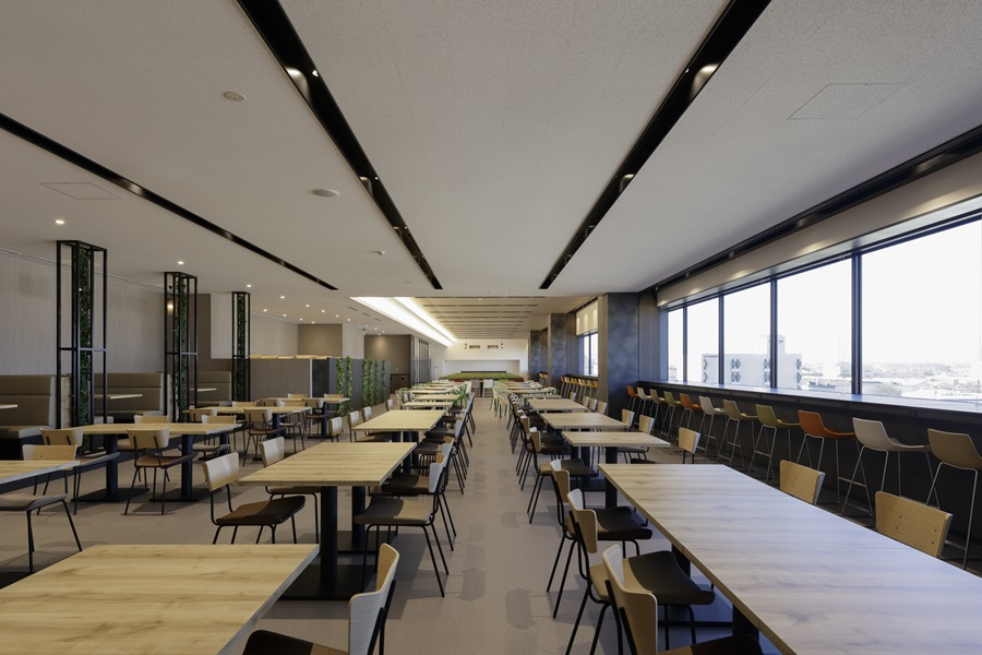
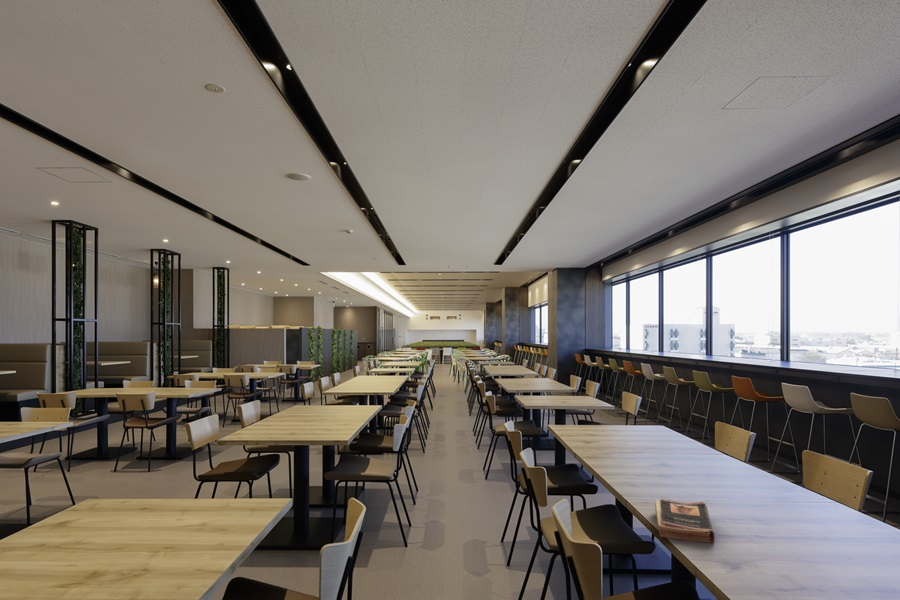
+ book [654,498,716,544]
